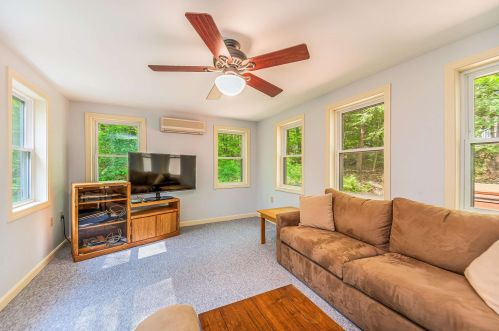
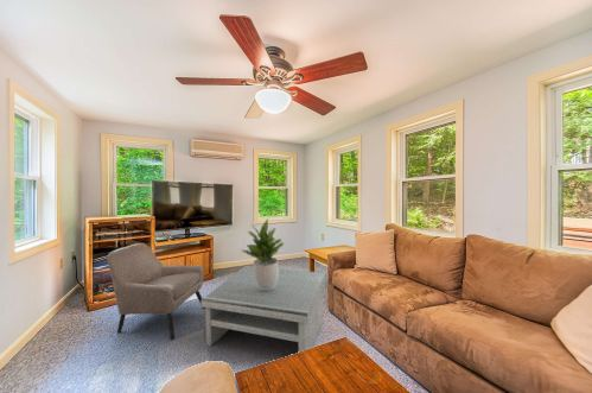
+ potted plant [240,217,285,290]
+ armchair [107,242,205,341]
+ coffee table [199,265,327,353]
